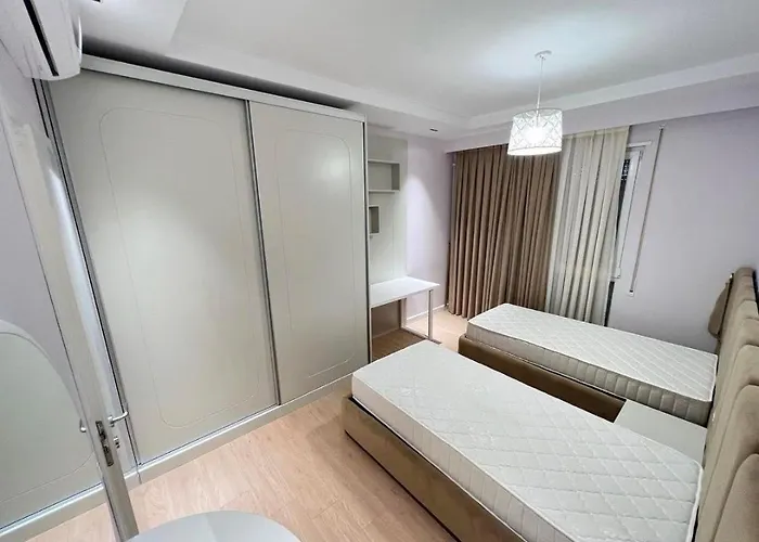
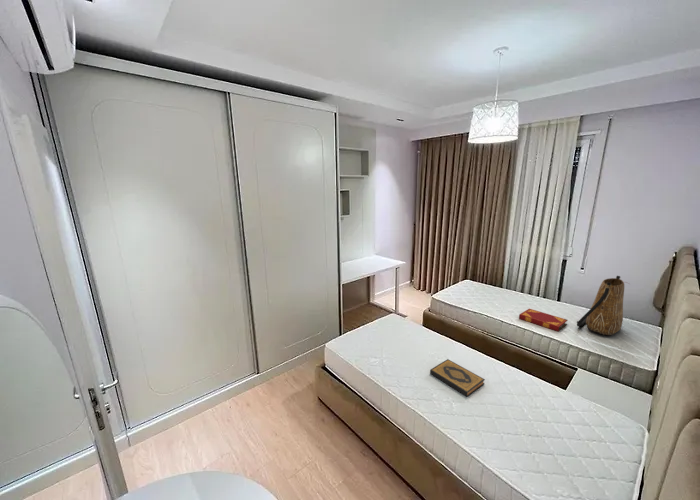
+ hardback book [429,358,486,398]
+ tote bag [576,275,630,336]
+ hardback book [518,308,569,332]
